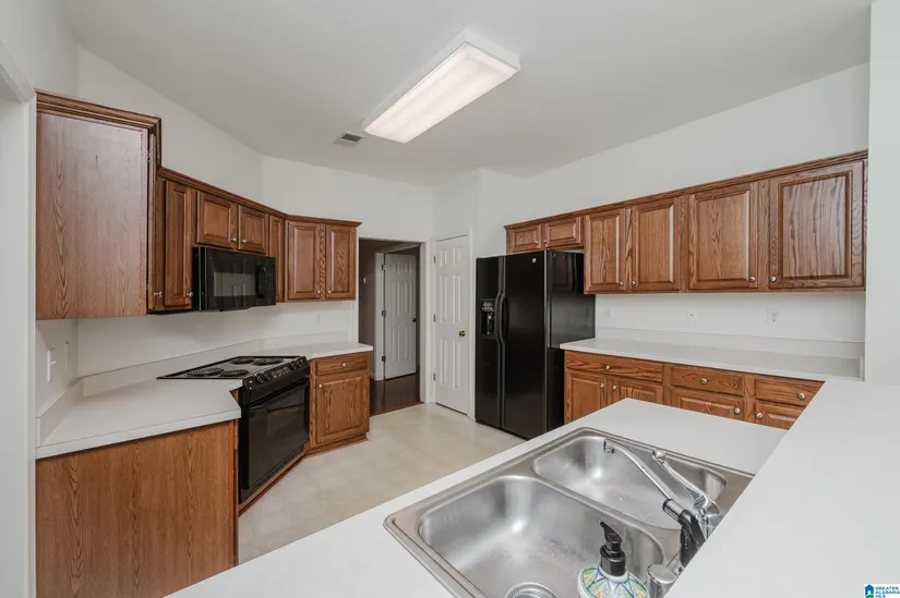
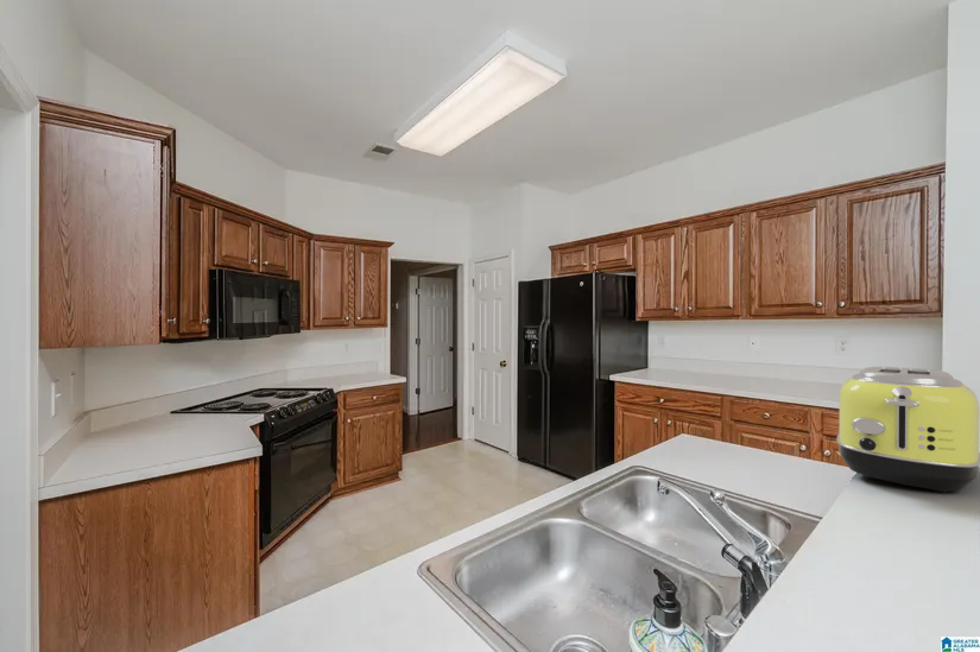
+ toaster [835,366,980,494]
